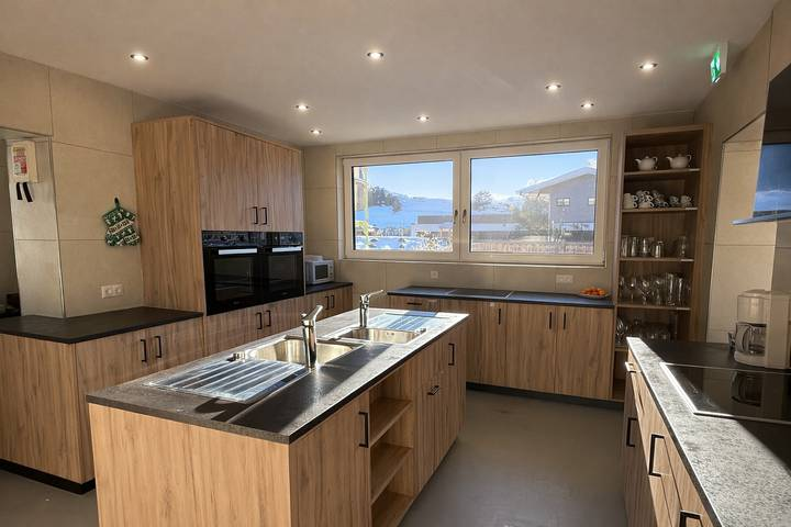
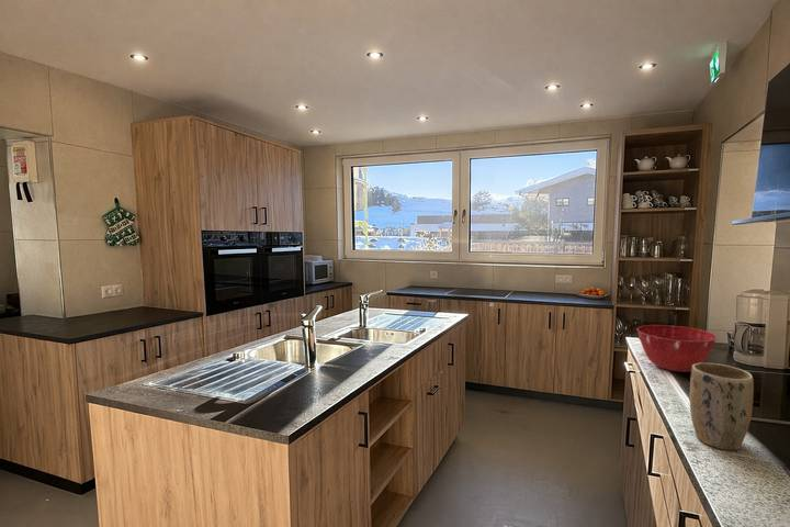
+ mixing bowl [636,324,718,373]
+ plant pot [688,362,755,451]
